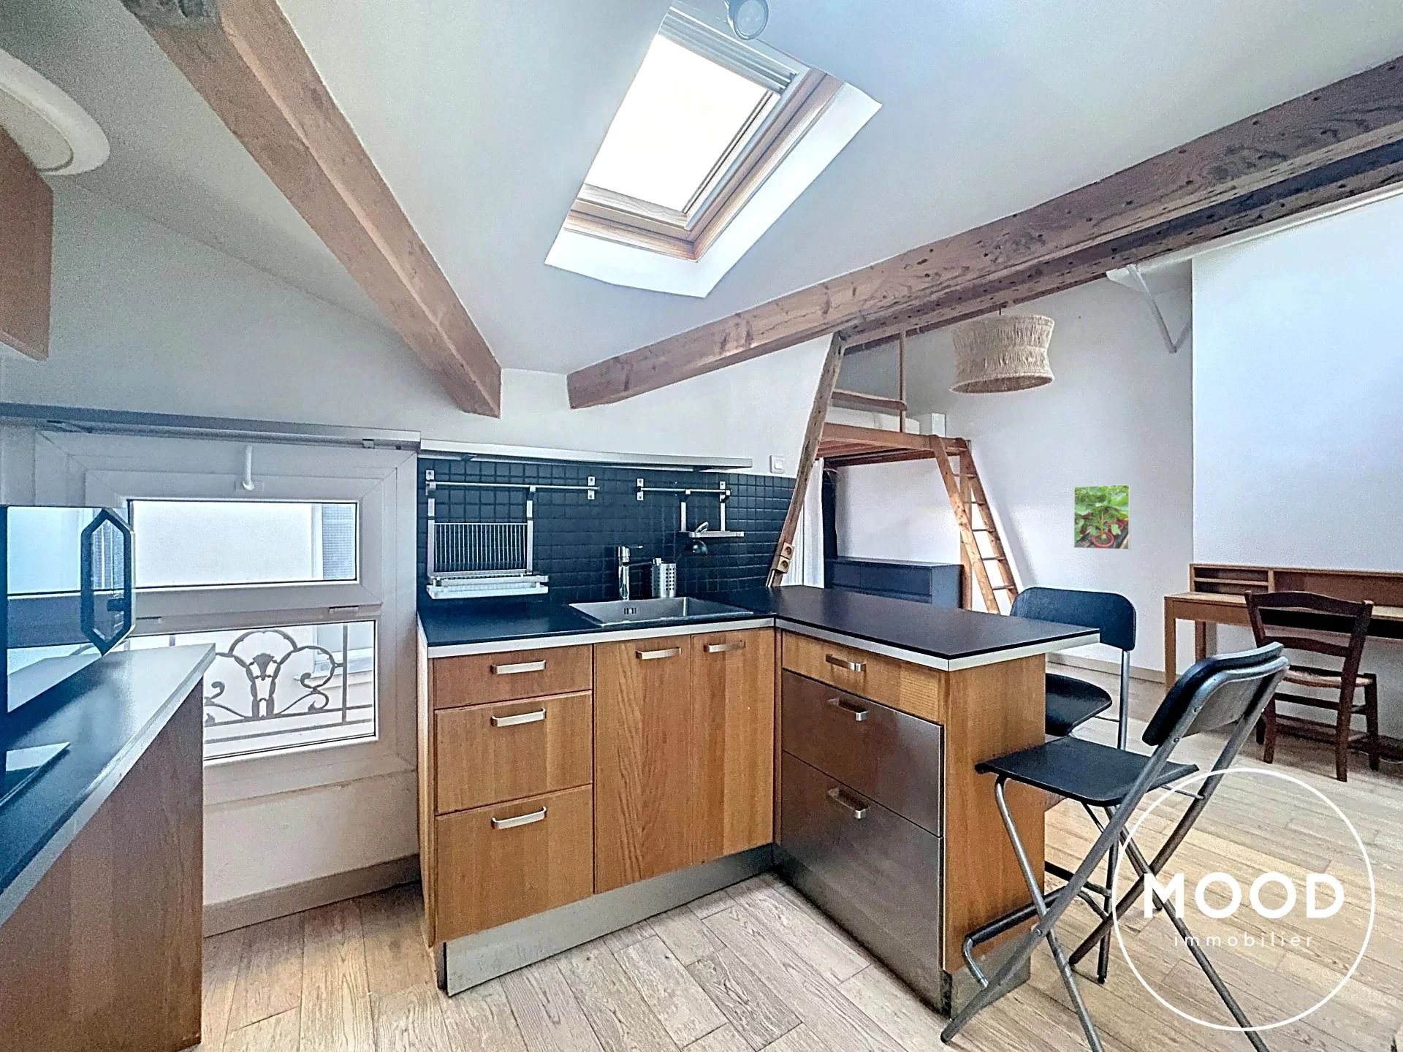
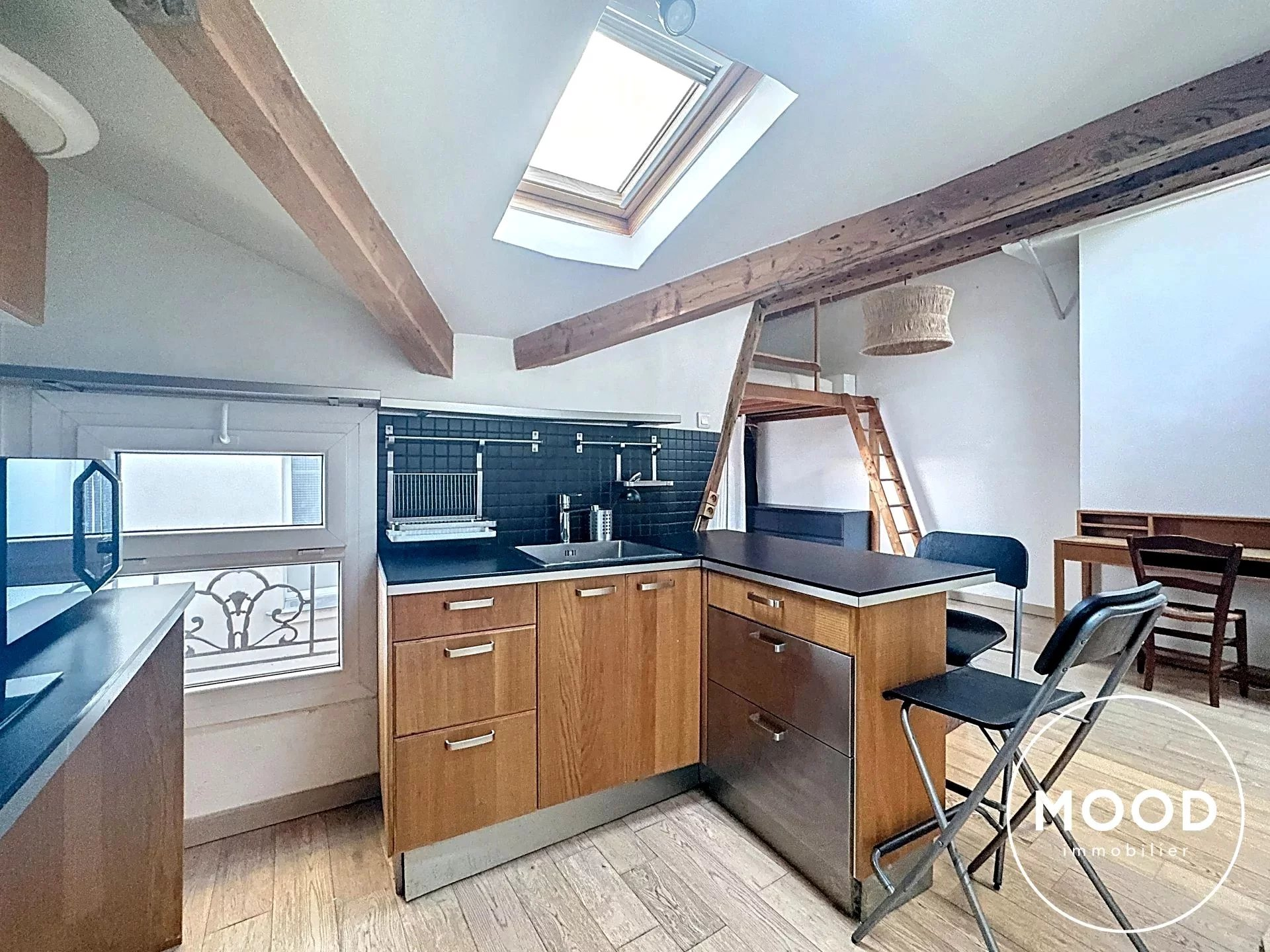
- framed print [1073,484,1132,550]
